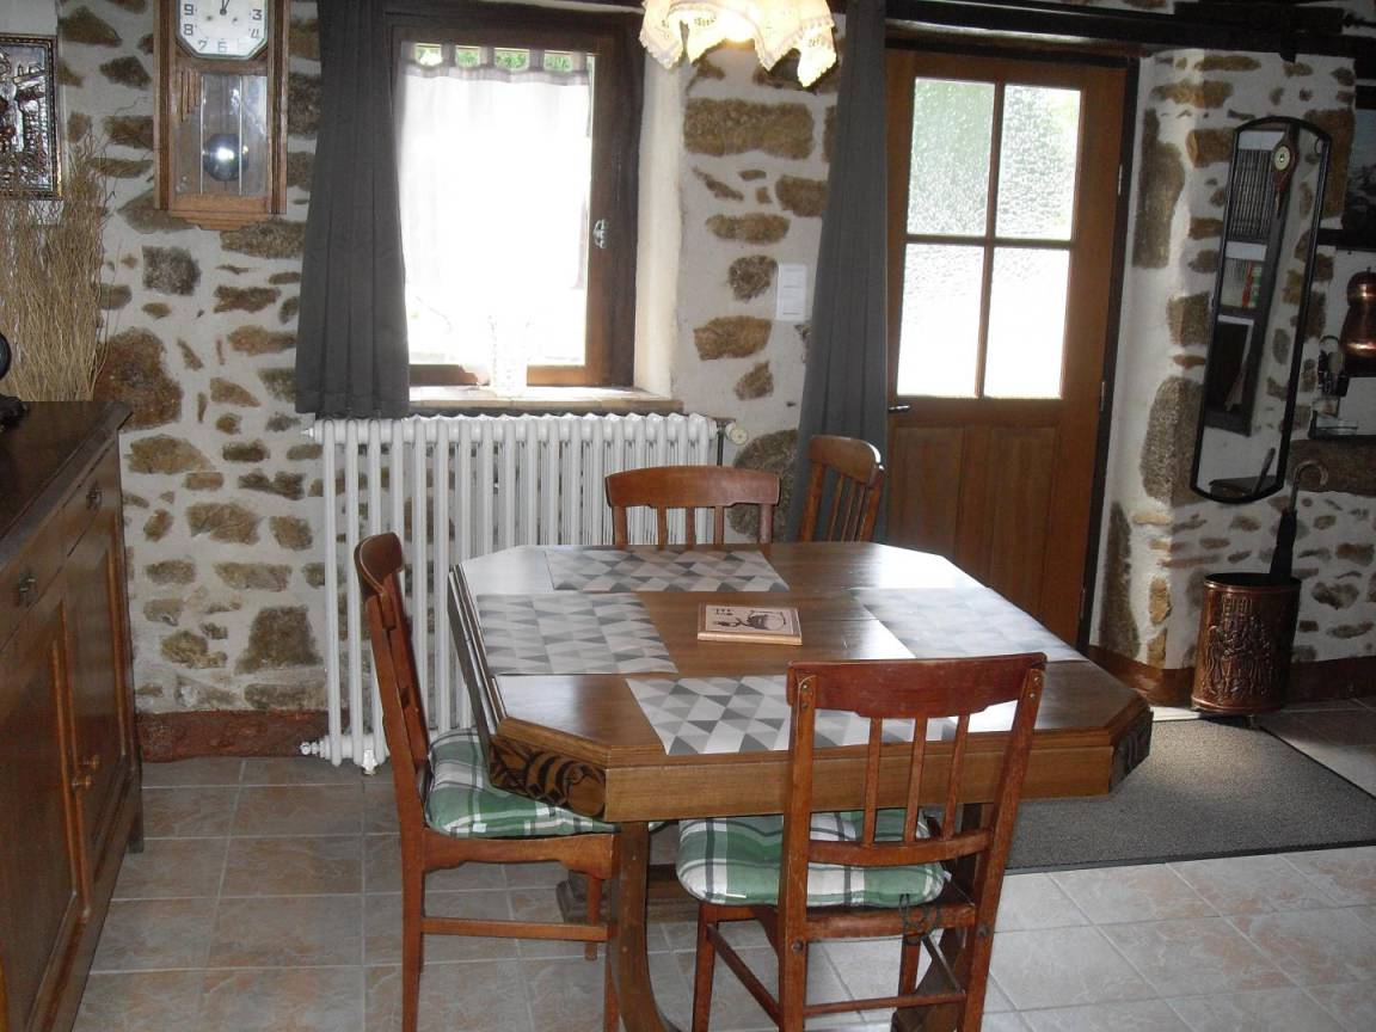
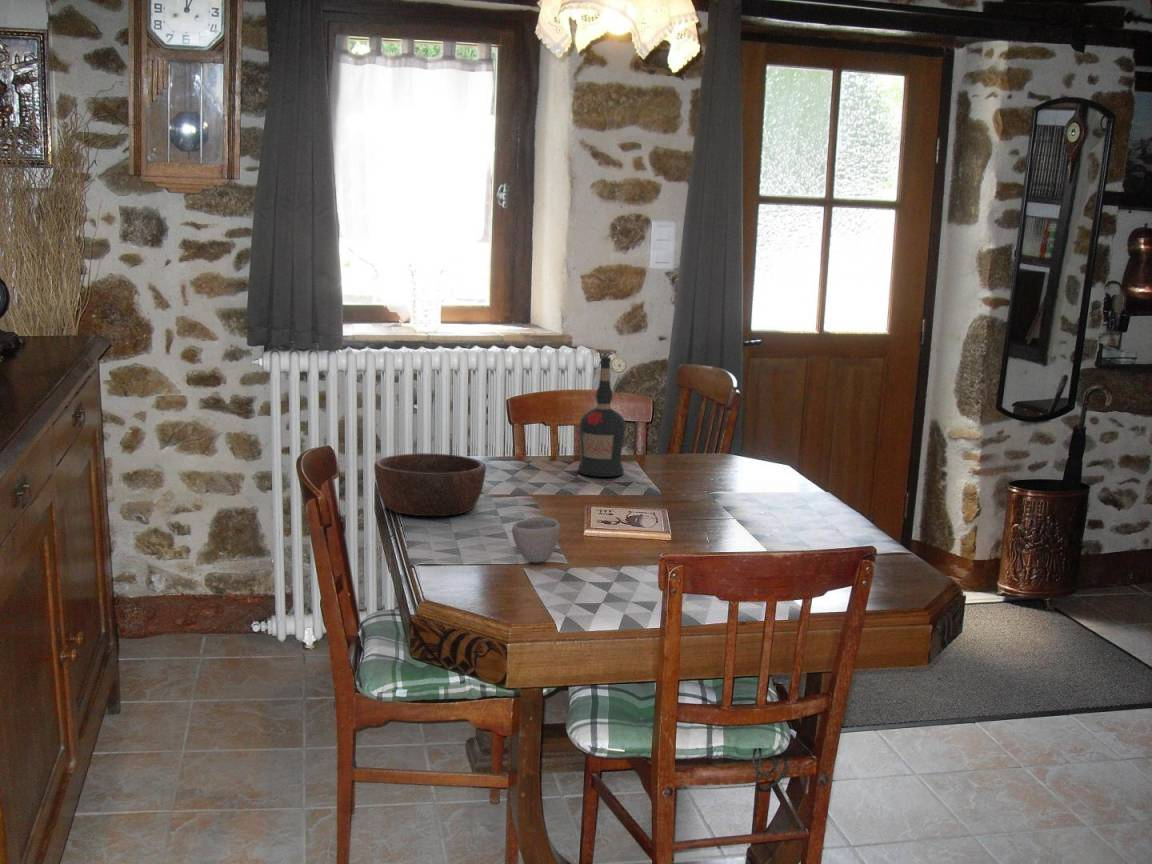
+ liquor bottle [577,356,627,478]
+ cup [511,517,561,563]
+ wooden bowl [373,452,487,517]
